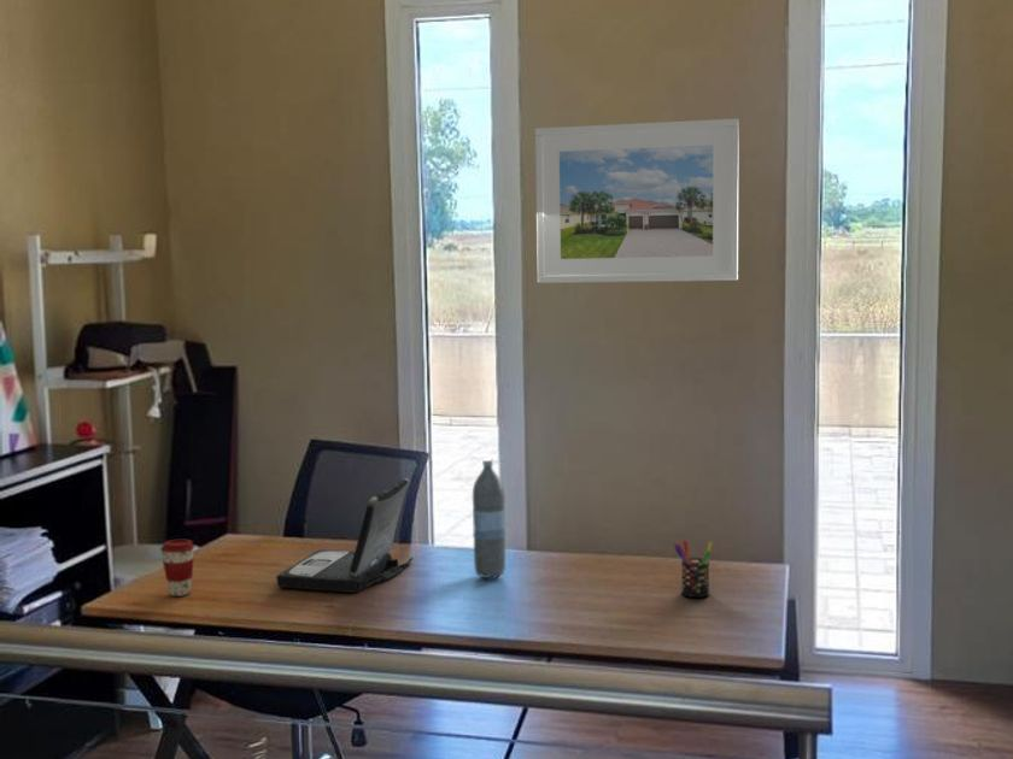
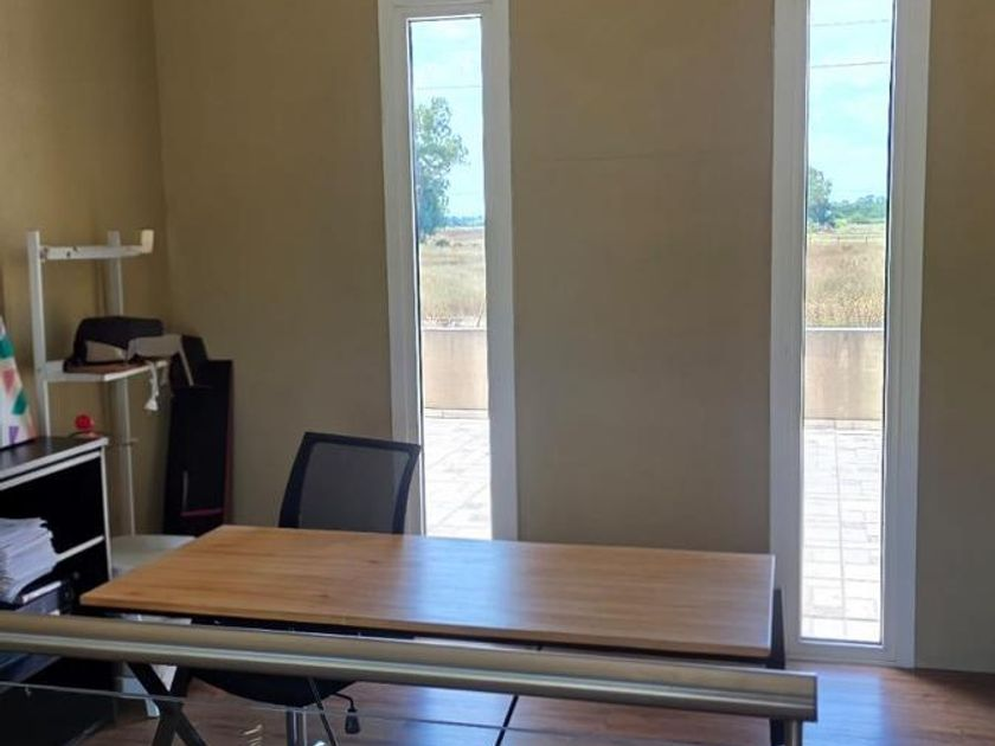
- water bottle [472,458,506,579]
- laptop [275,477,415,593]
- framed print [534,117,740,284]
- coffee cup [159,539,197,598]
- pen holder [673,539,714,599]
